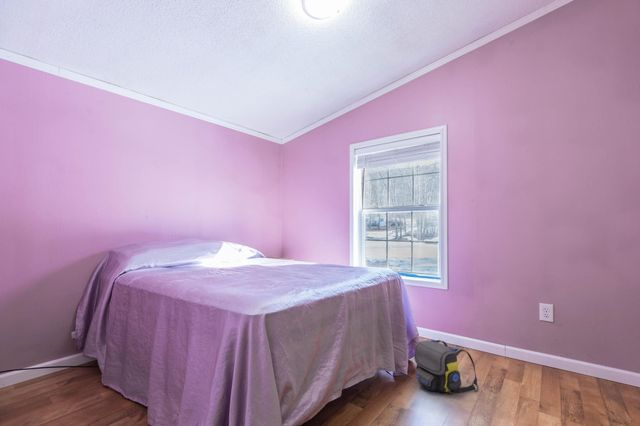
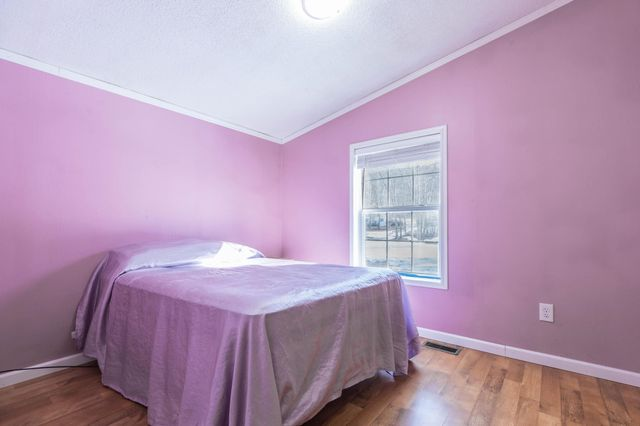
- shoulder bag [413,339,480,395]
